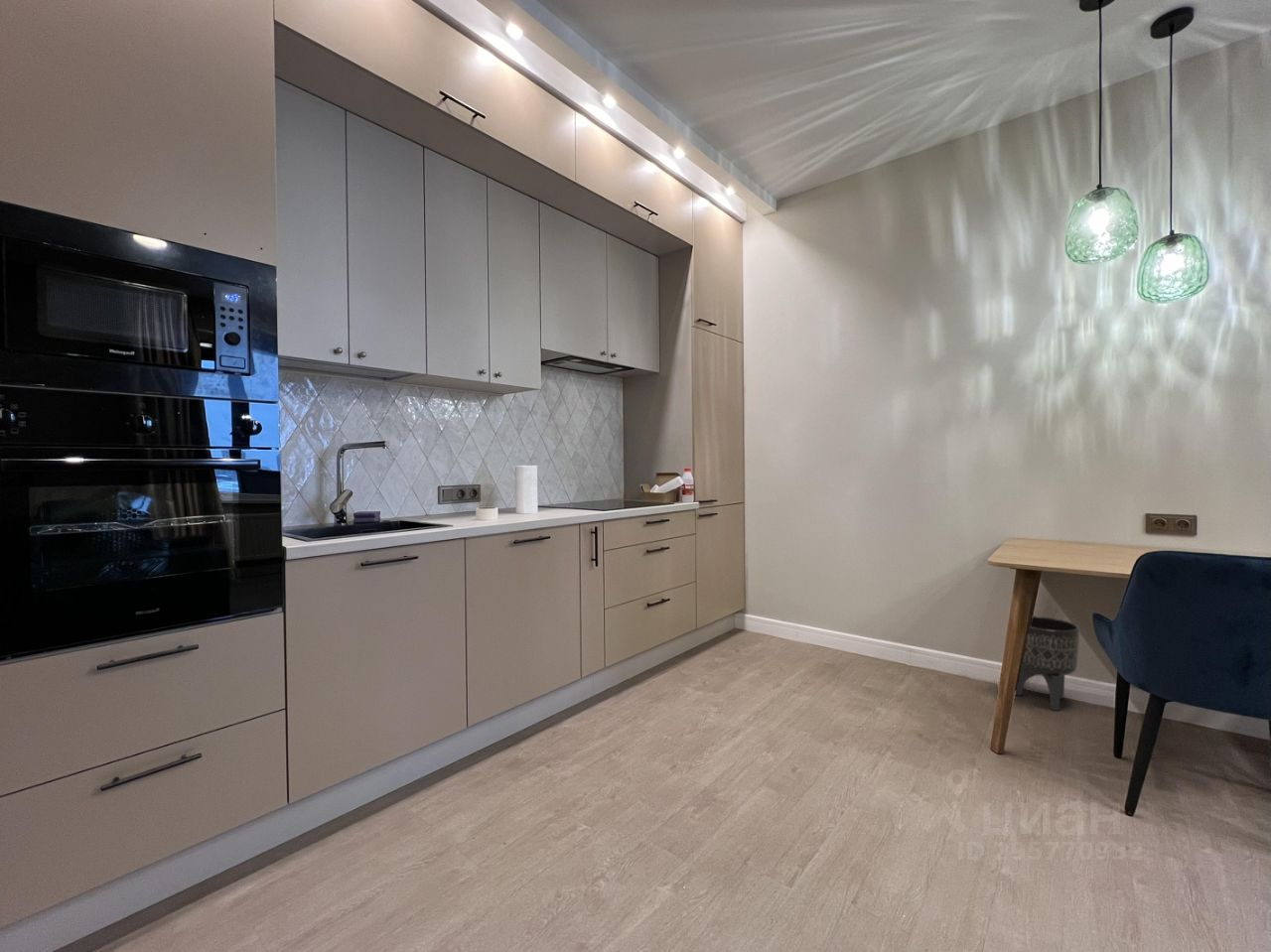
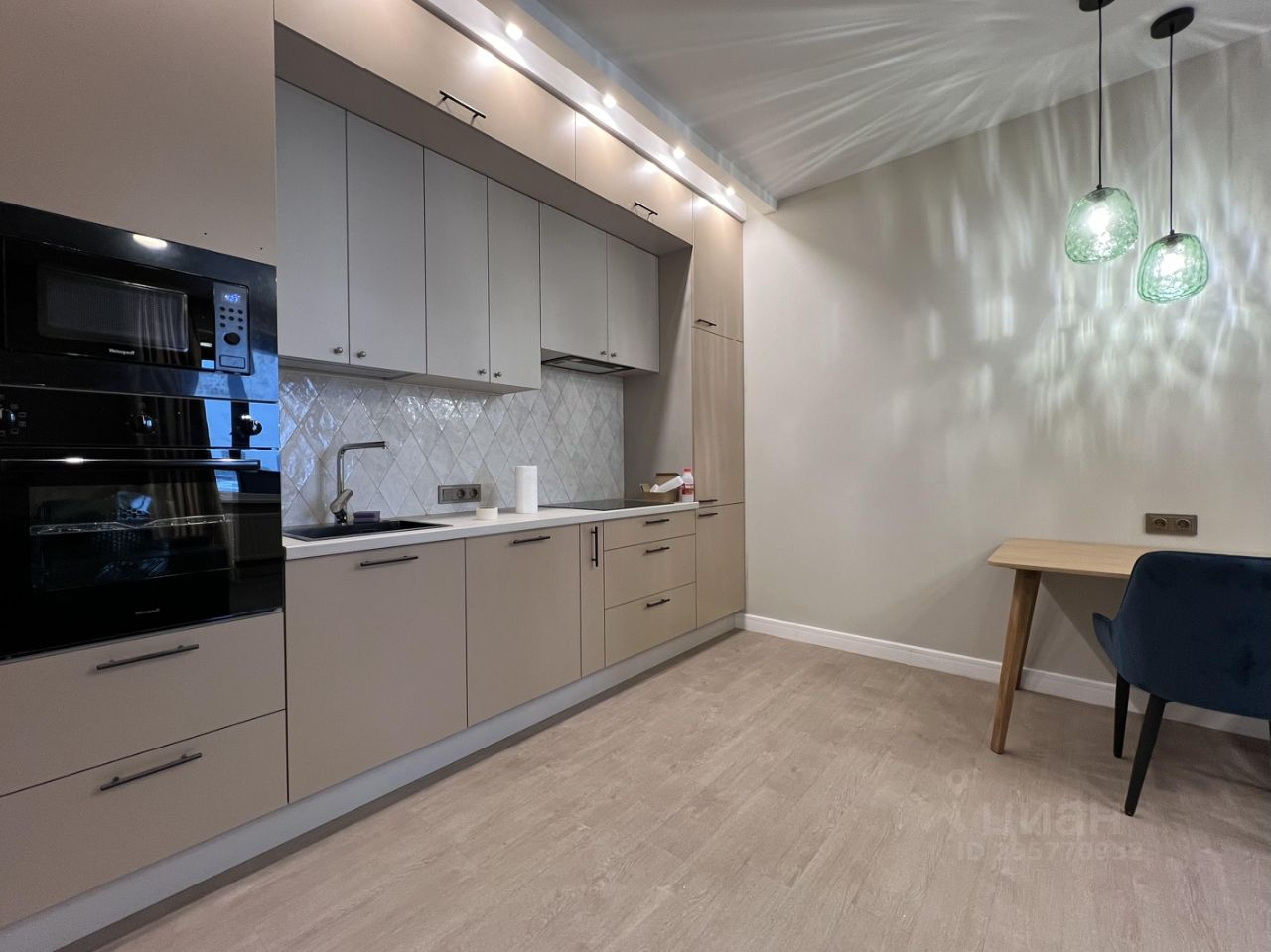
- planter [1015,615,1080,712]
